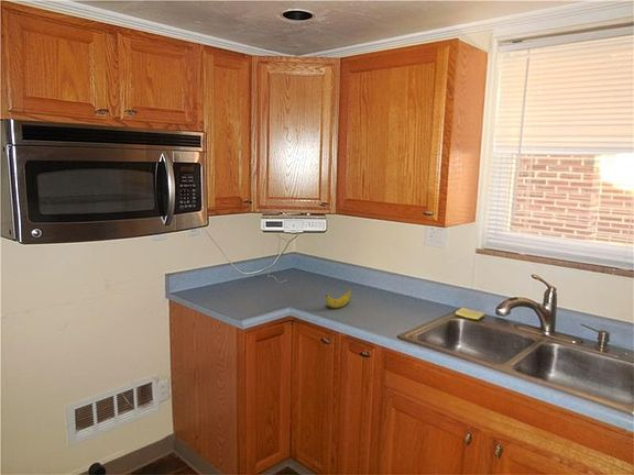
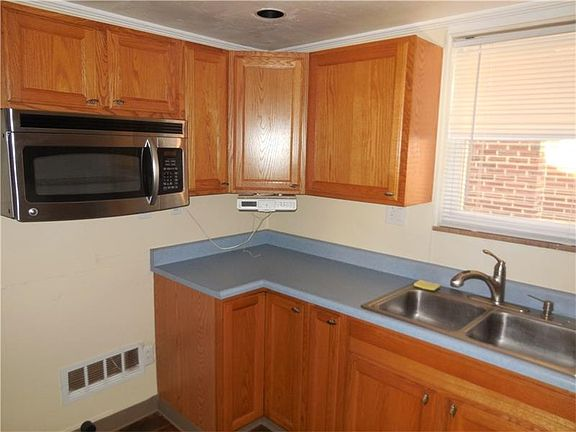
- banana [325,287,352,309]
